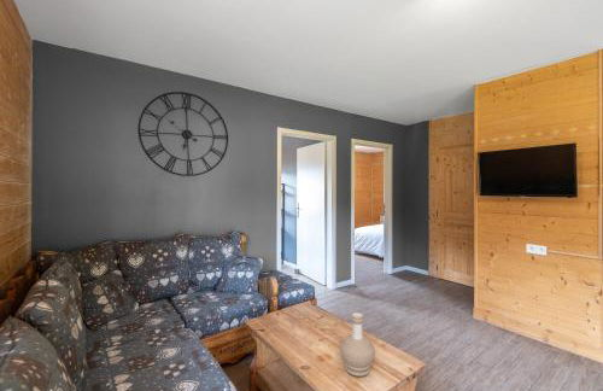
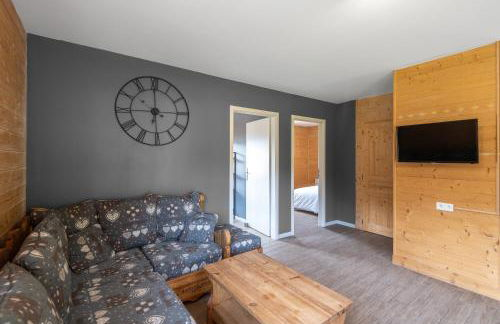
- bottle [339,311,376,378]
